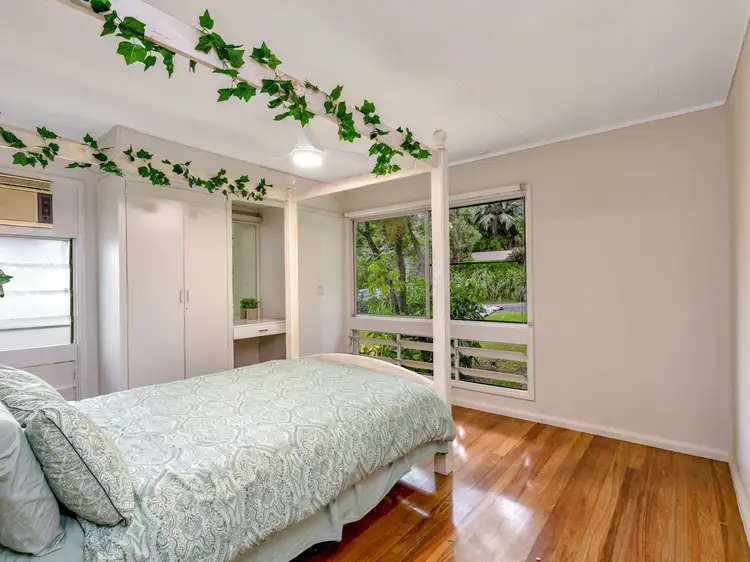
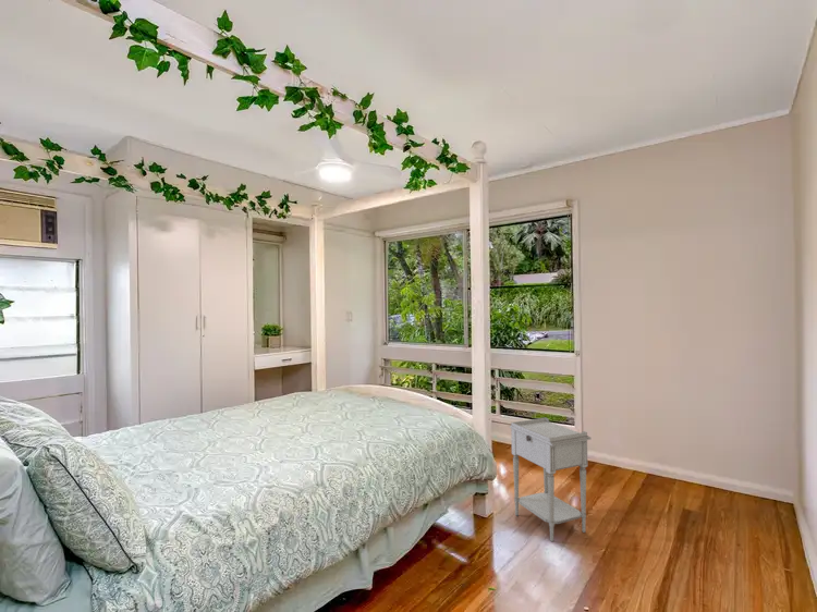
+ nightstand [509,417,593,542]
